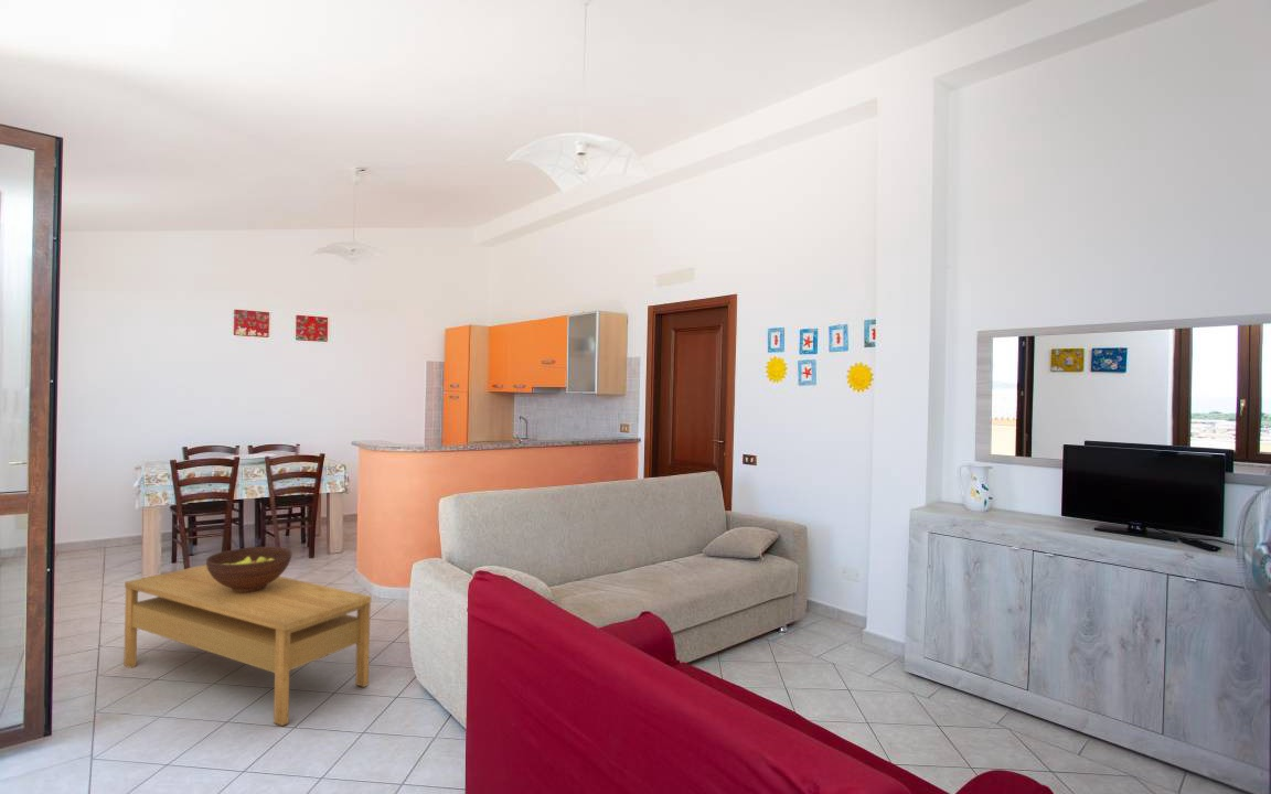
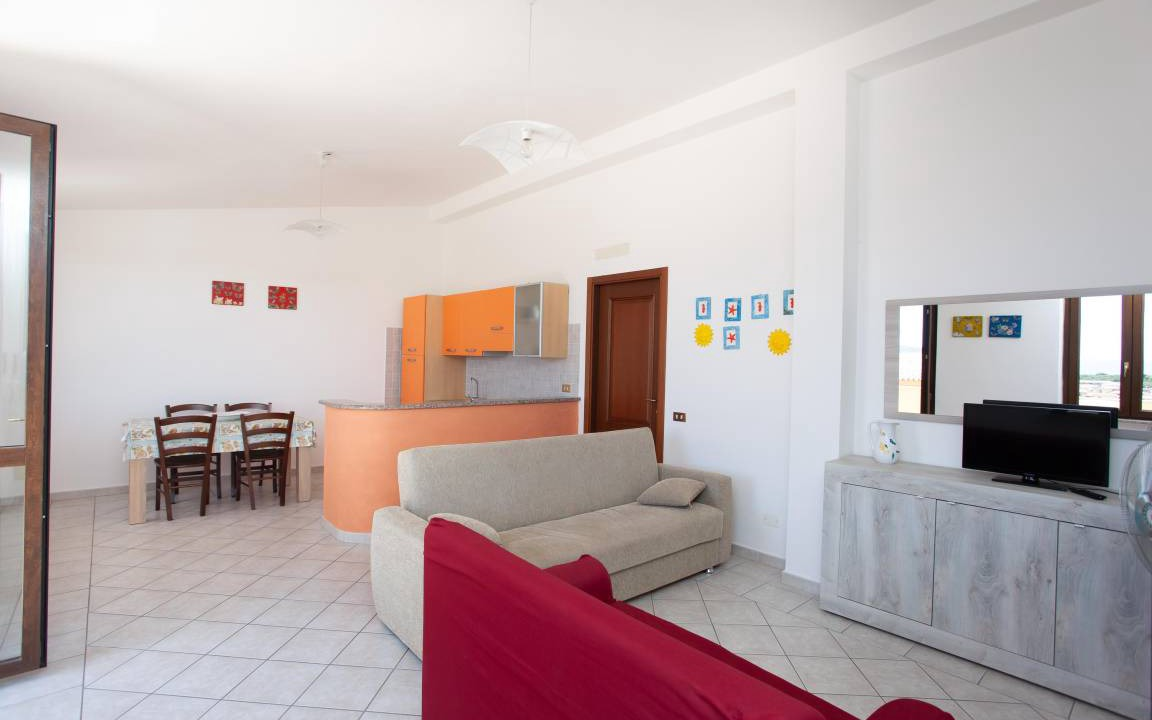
- coffee table [122,564,372,727]
- fruit bowl [205,546,292,592]
